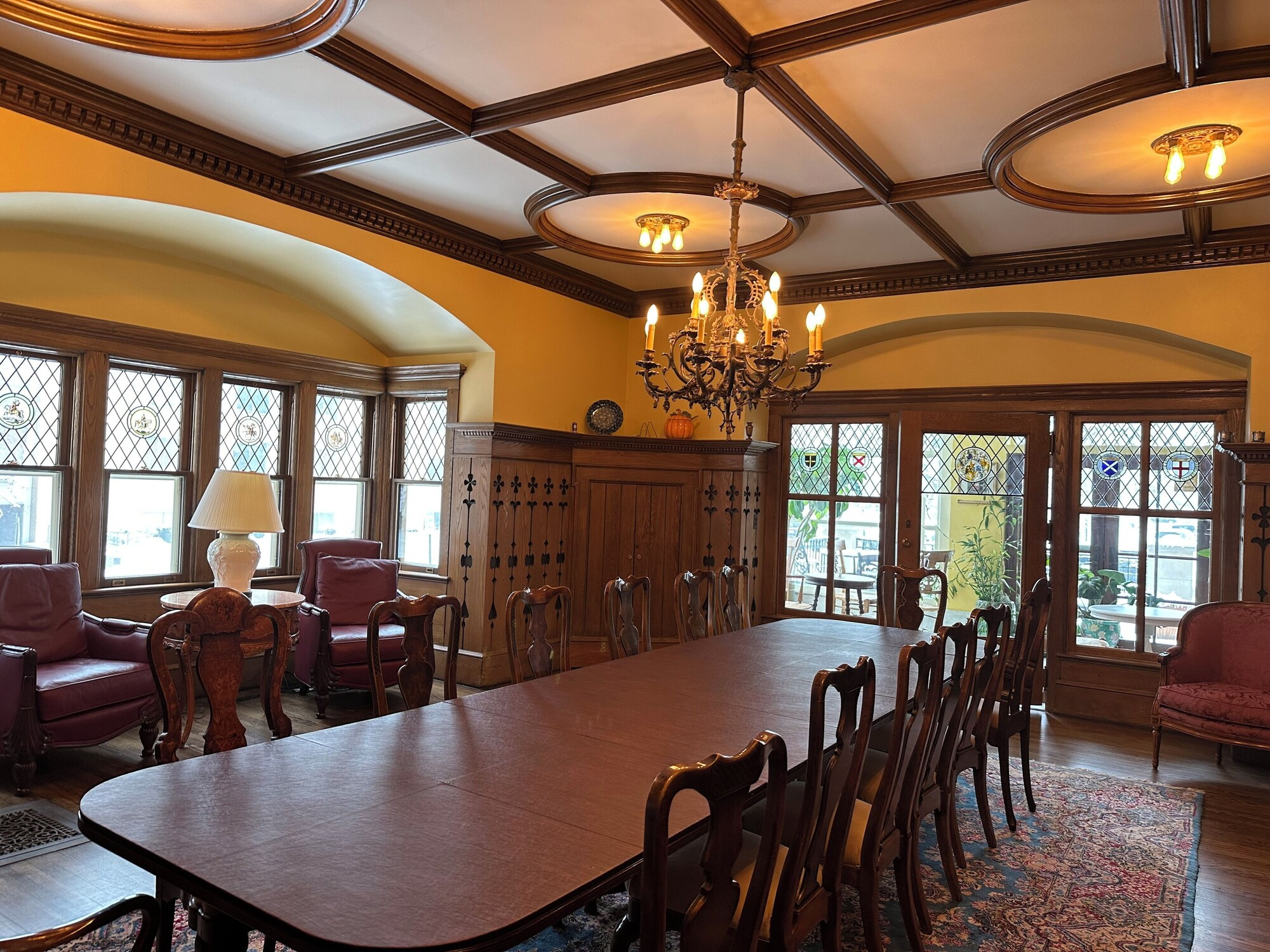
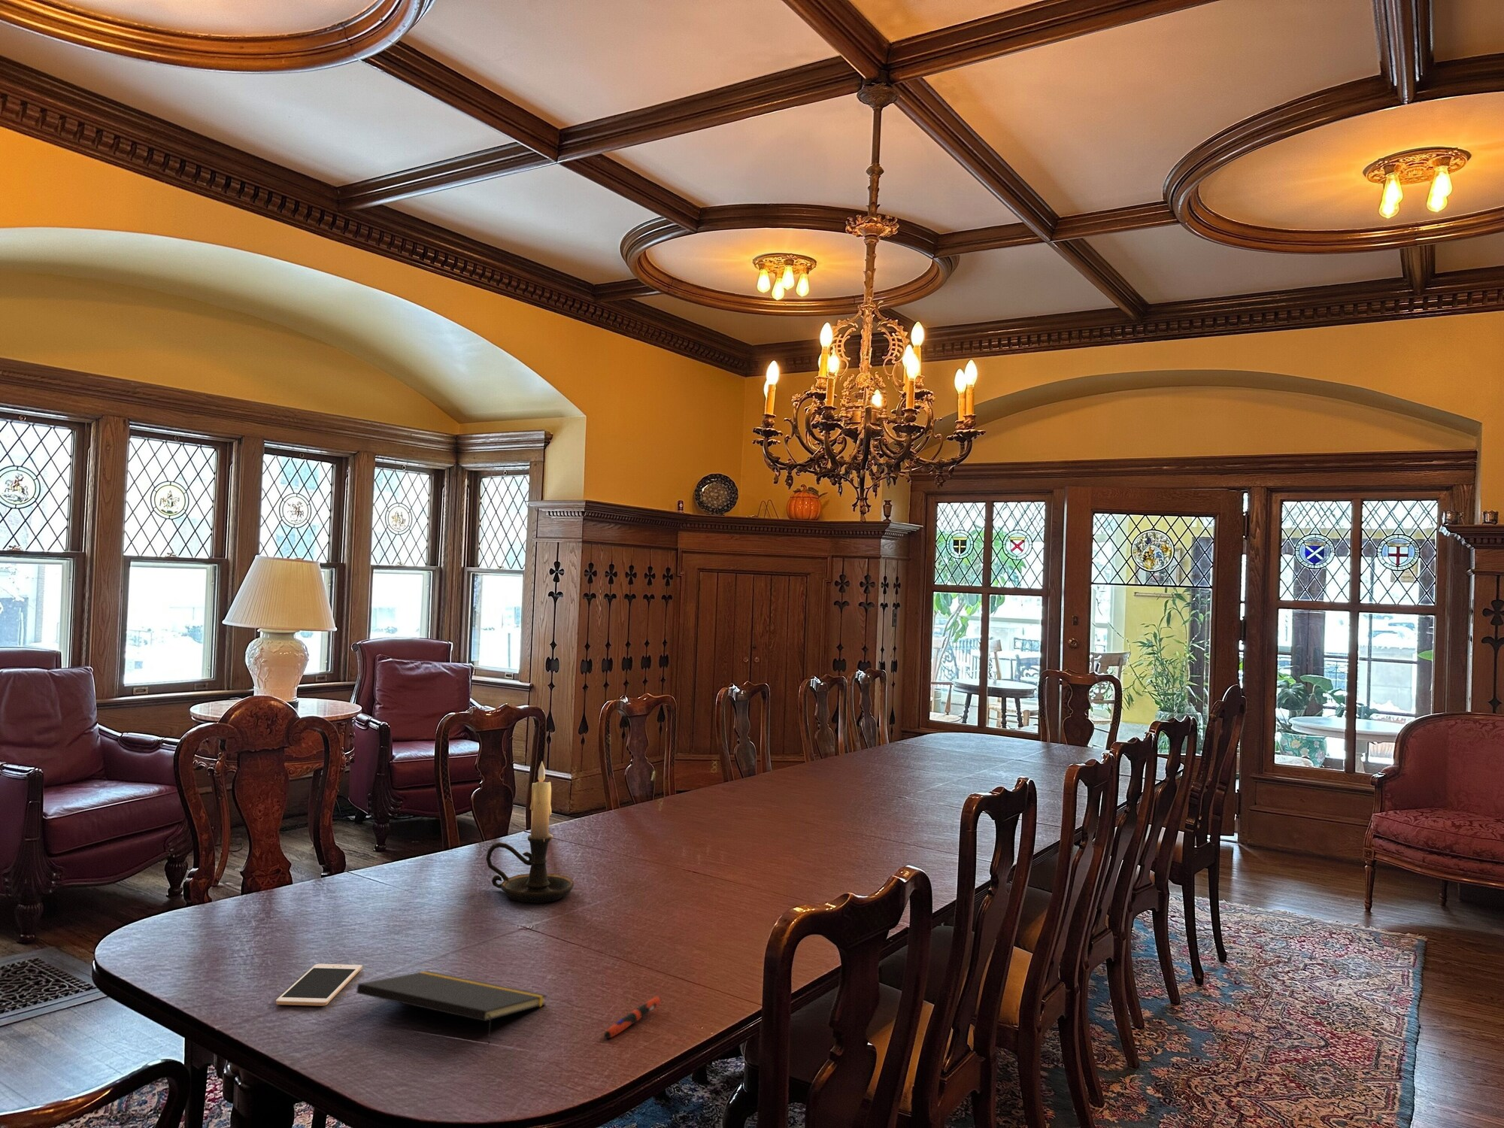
+ cell phone [275,963,364,1007]
+ notepad [355,970,547,1045]
+ pen [603,995,662,1039]
+ candle holder [486,761,574,904]
